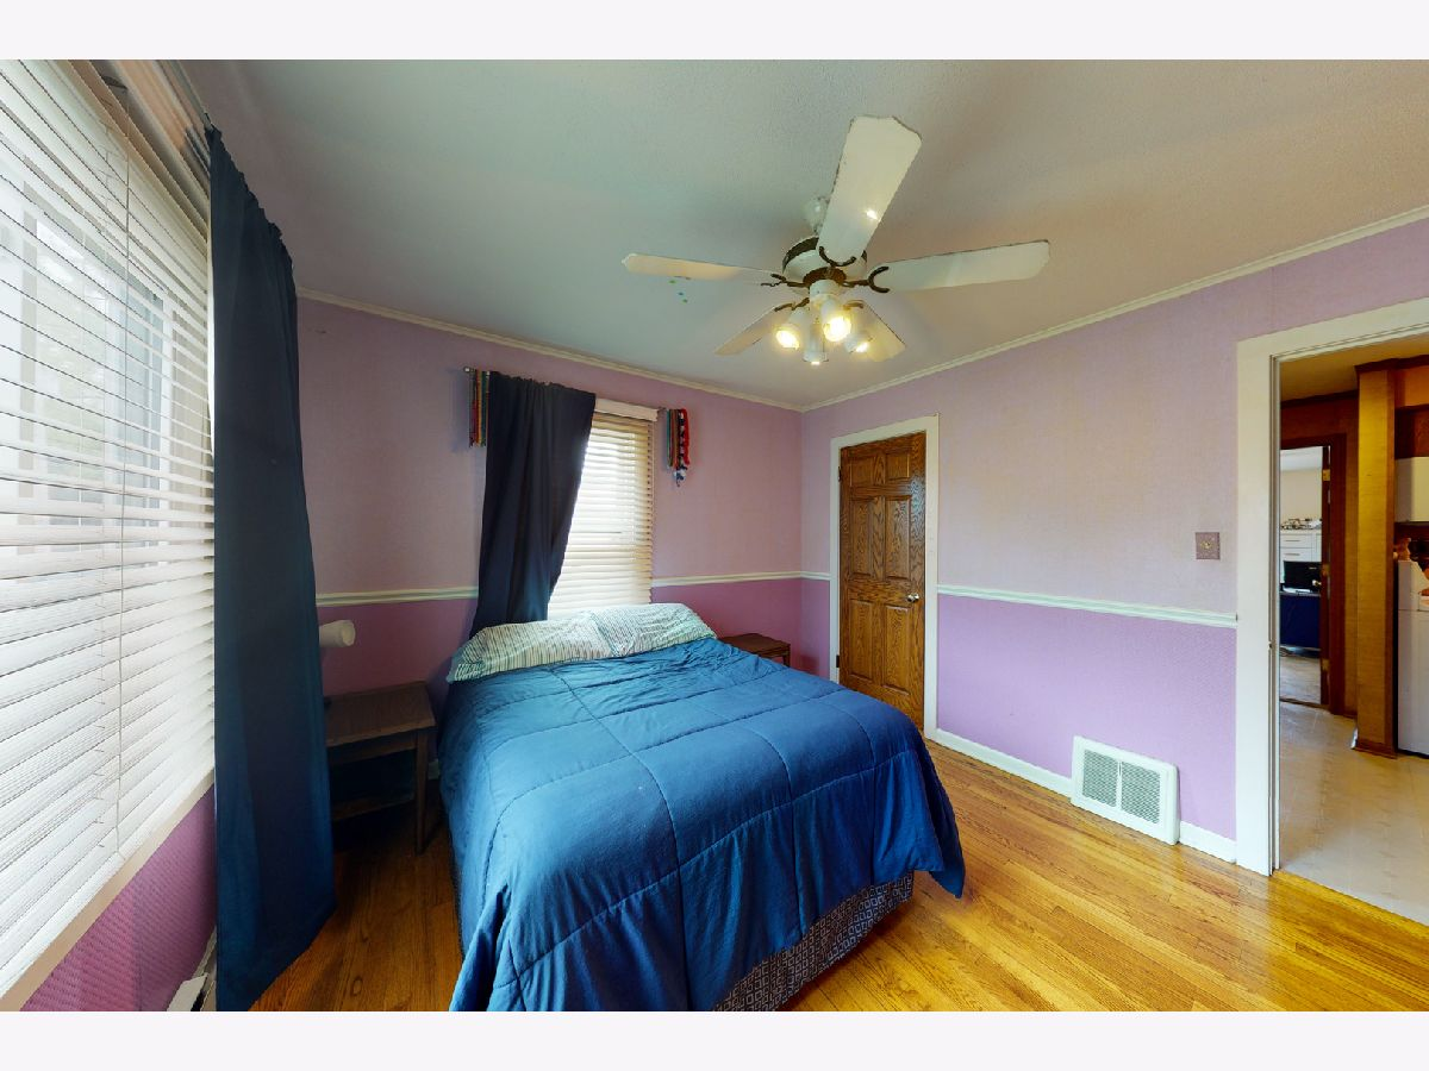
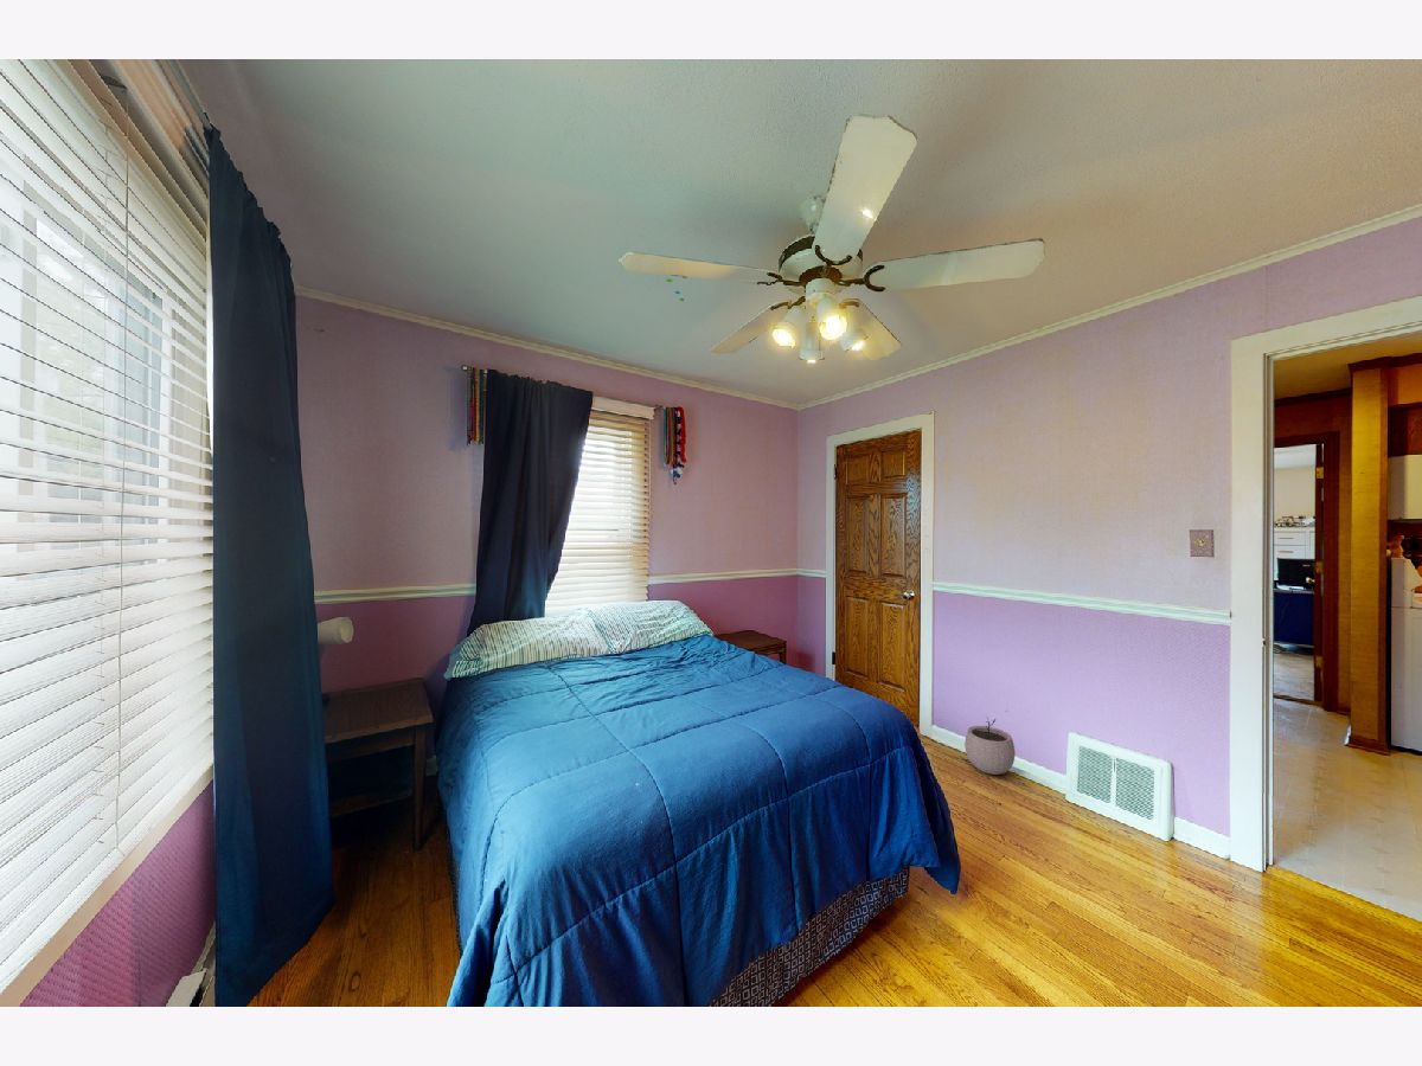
+ plant pot [963,717,1017,776]
